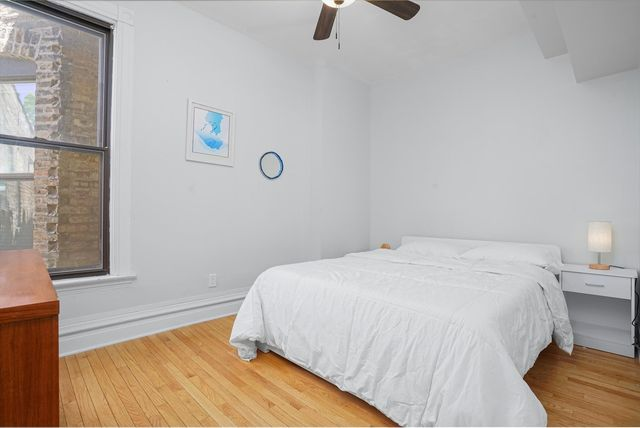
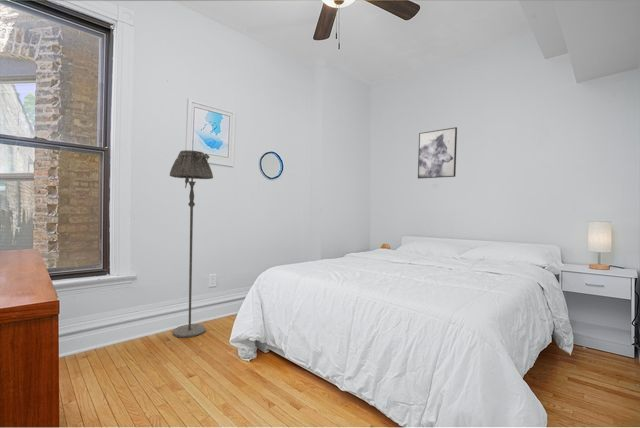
+ floor lamp [169,149,214,339]
+ wall art [417,126,458,180]
